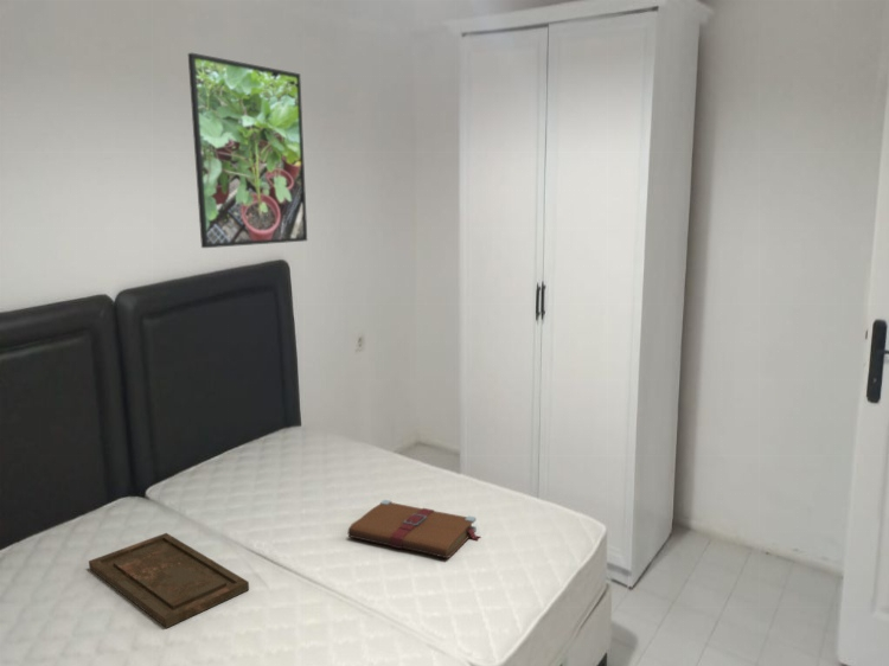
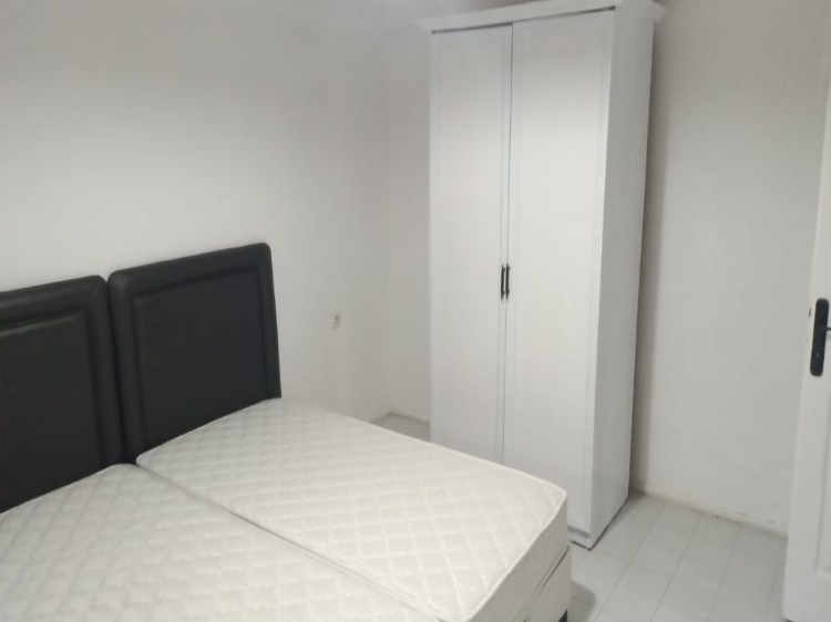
- book [346,499,480,559]
- tray [88,532,250,629]
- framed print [187,52,308,249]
